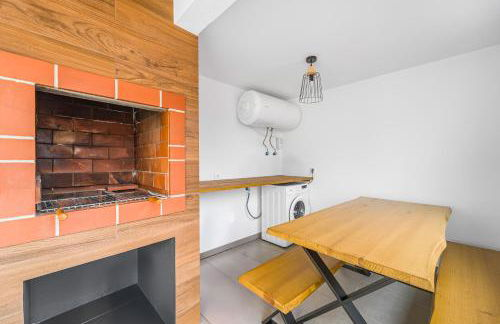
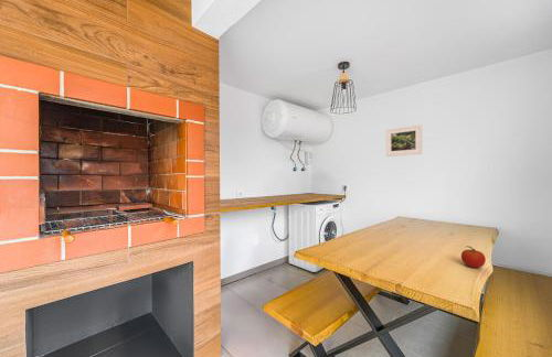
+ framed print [385,123,423,158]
+ fruit [460,245,487,269]
